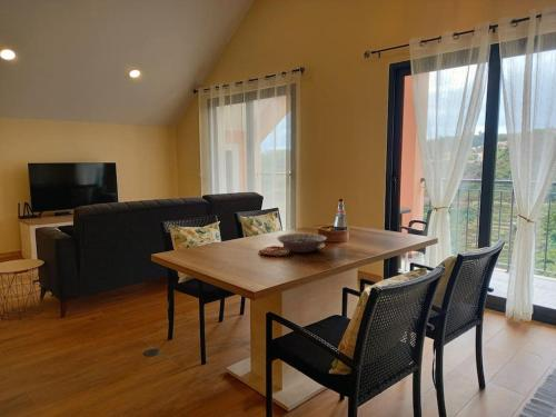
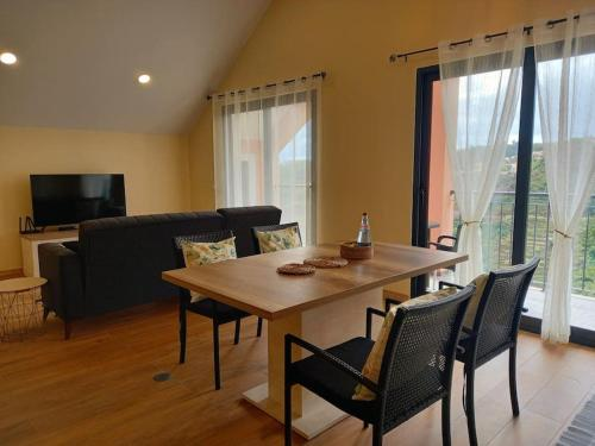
- decorative bowl [276,232,328,254]
